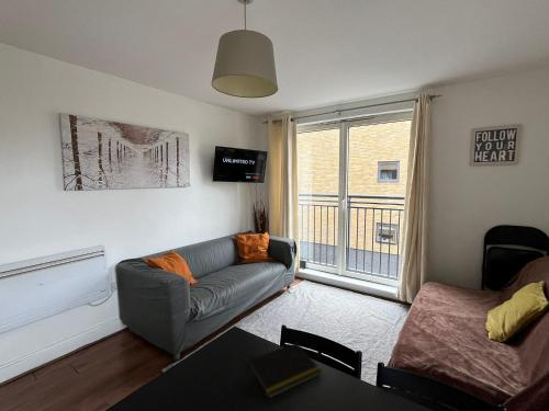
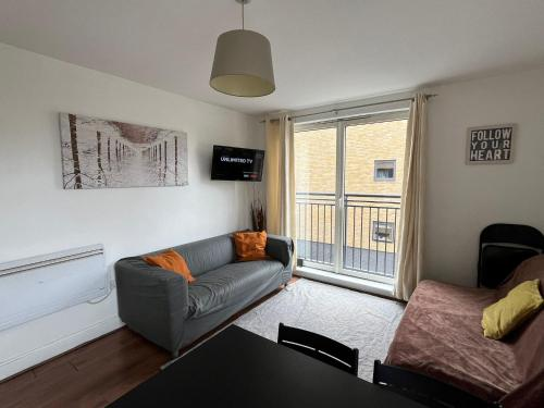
- notepad [246,341,324,400]
